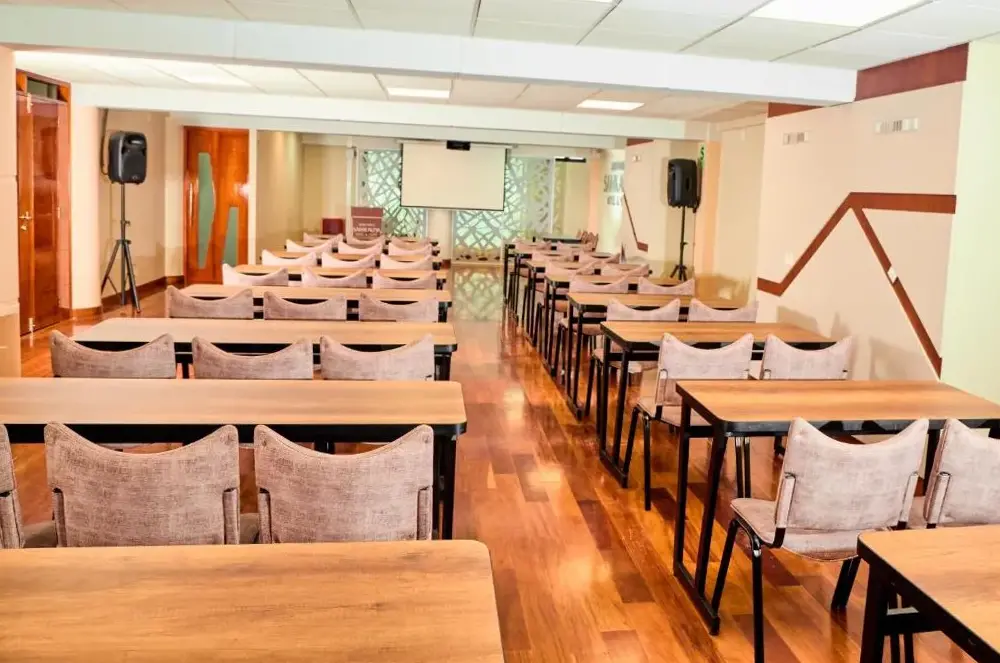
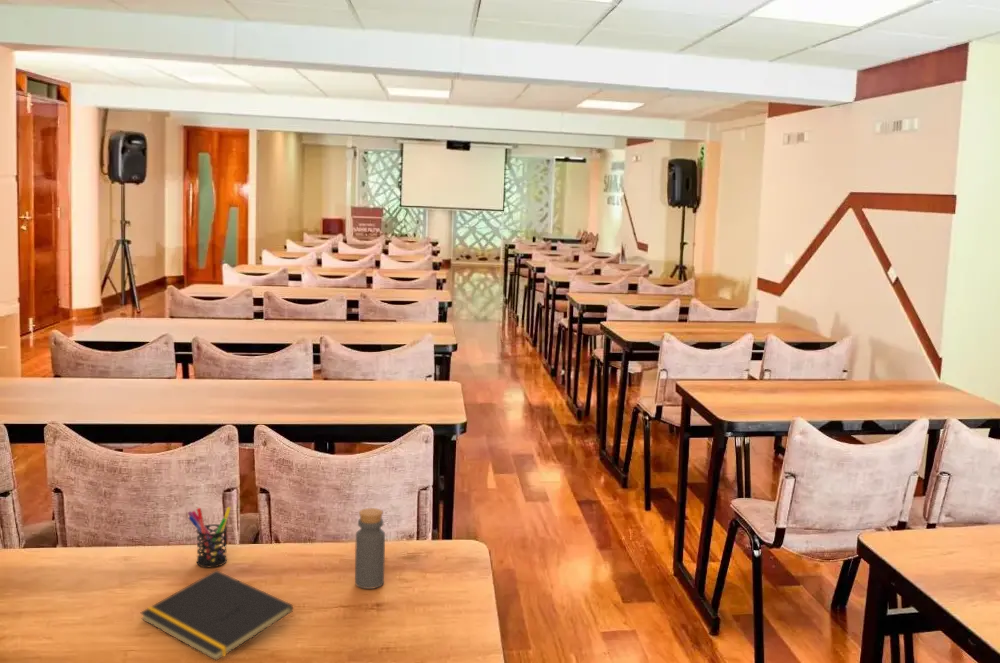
+ notepad [139,569,294,662]
+ pen holder [187,506,232,568]
+ bottle [354,507,386,590]
